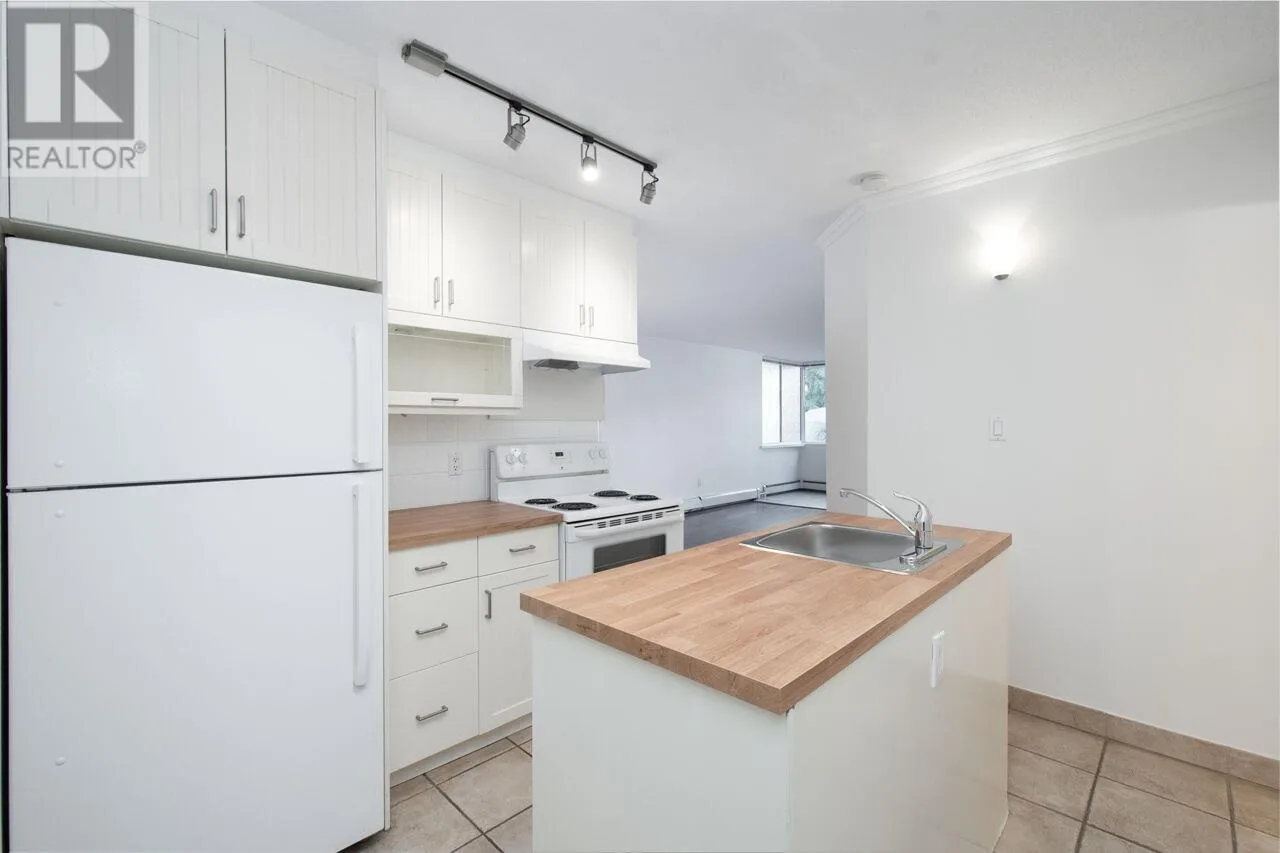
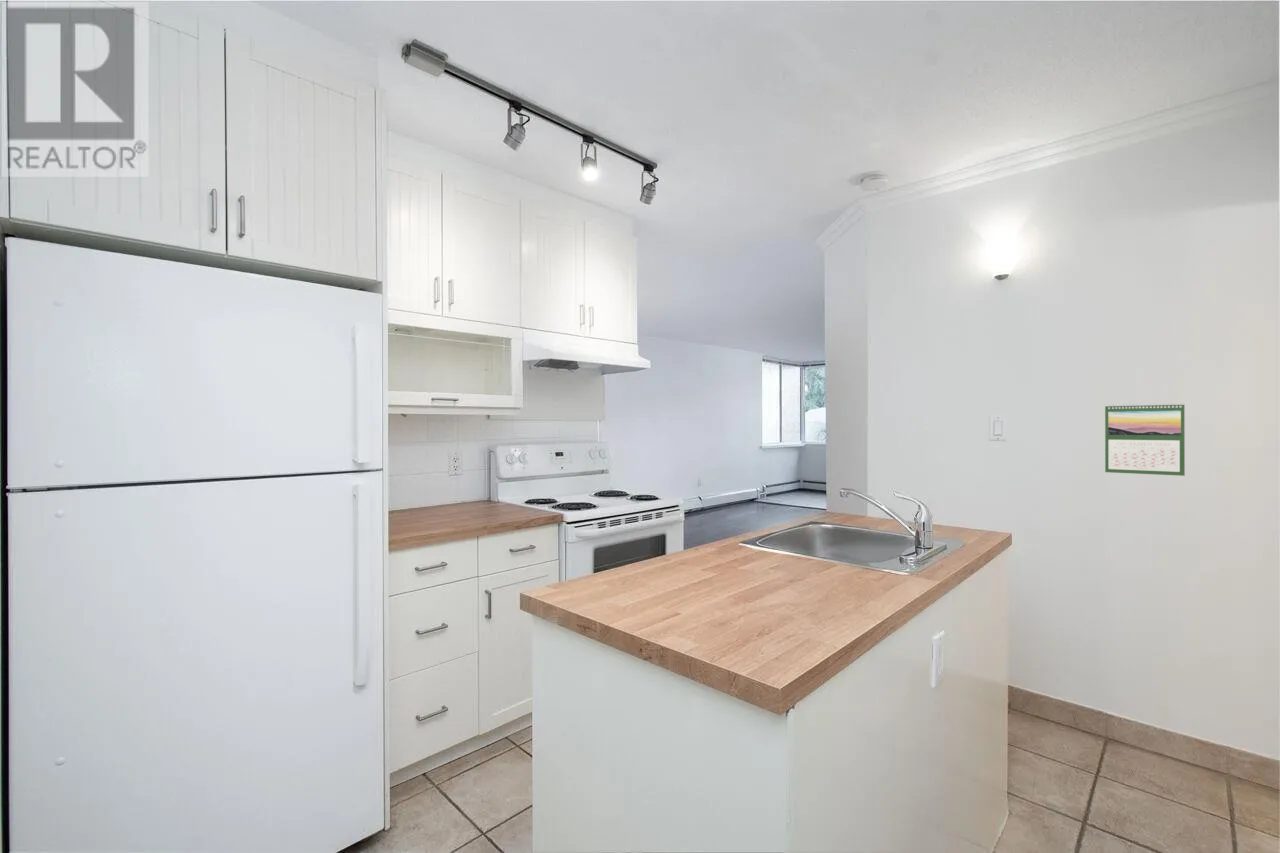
+ calendar [1104,401,1186,477]
